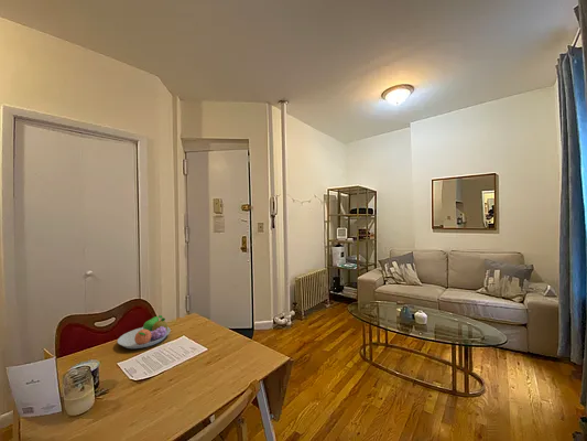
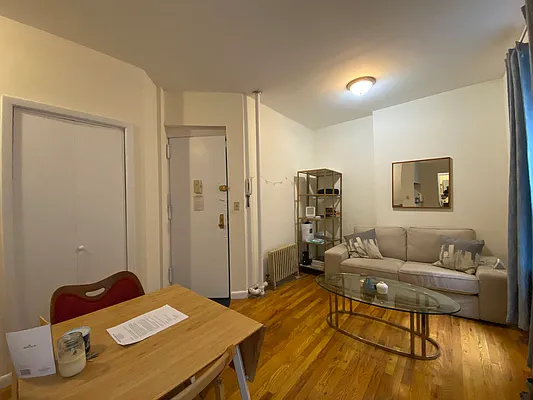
- fruit bowl [117,314,172,349]
